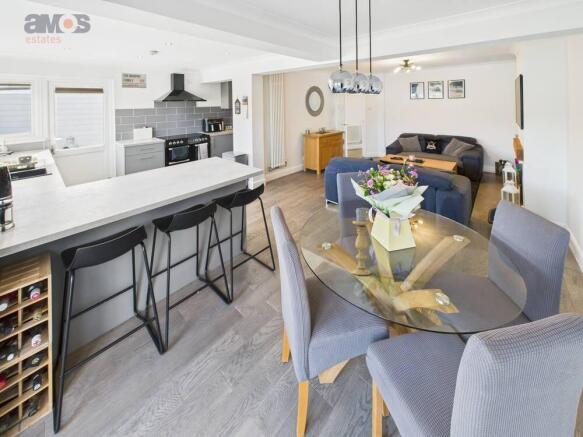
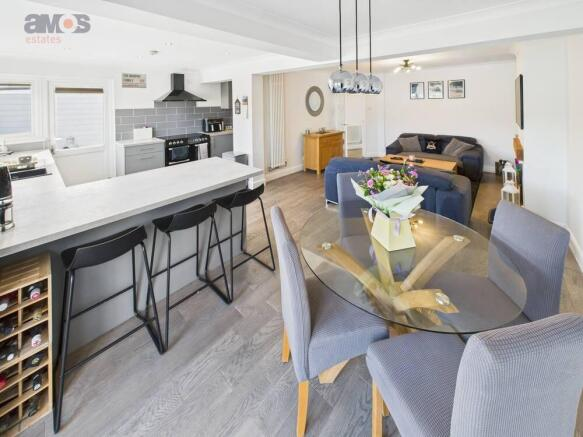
- candle holder [351,205,372,276]
